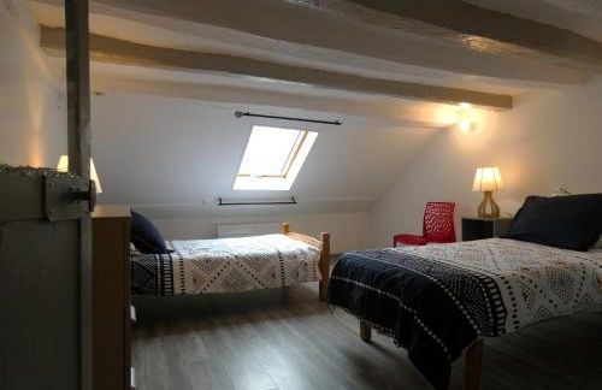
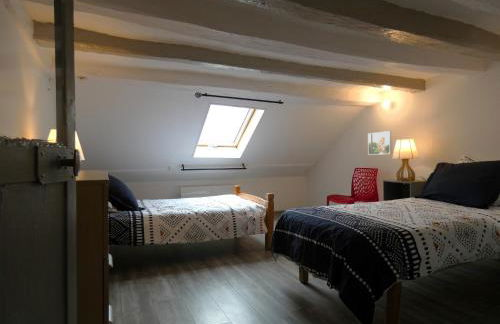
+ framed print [367,130,392,156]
